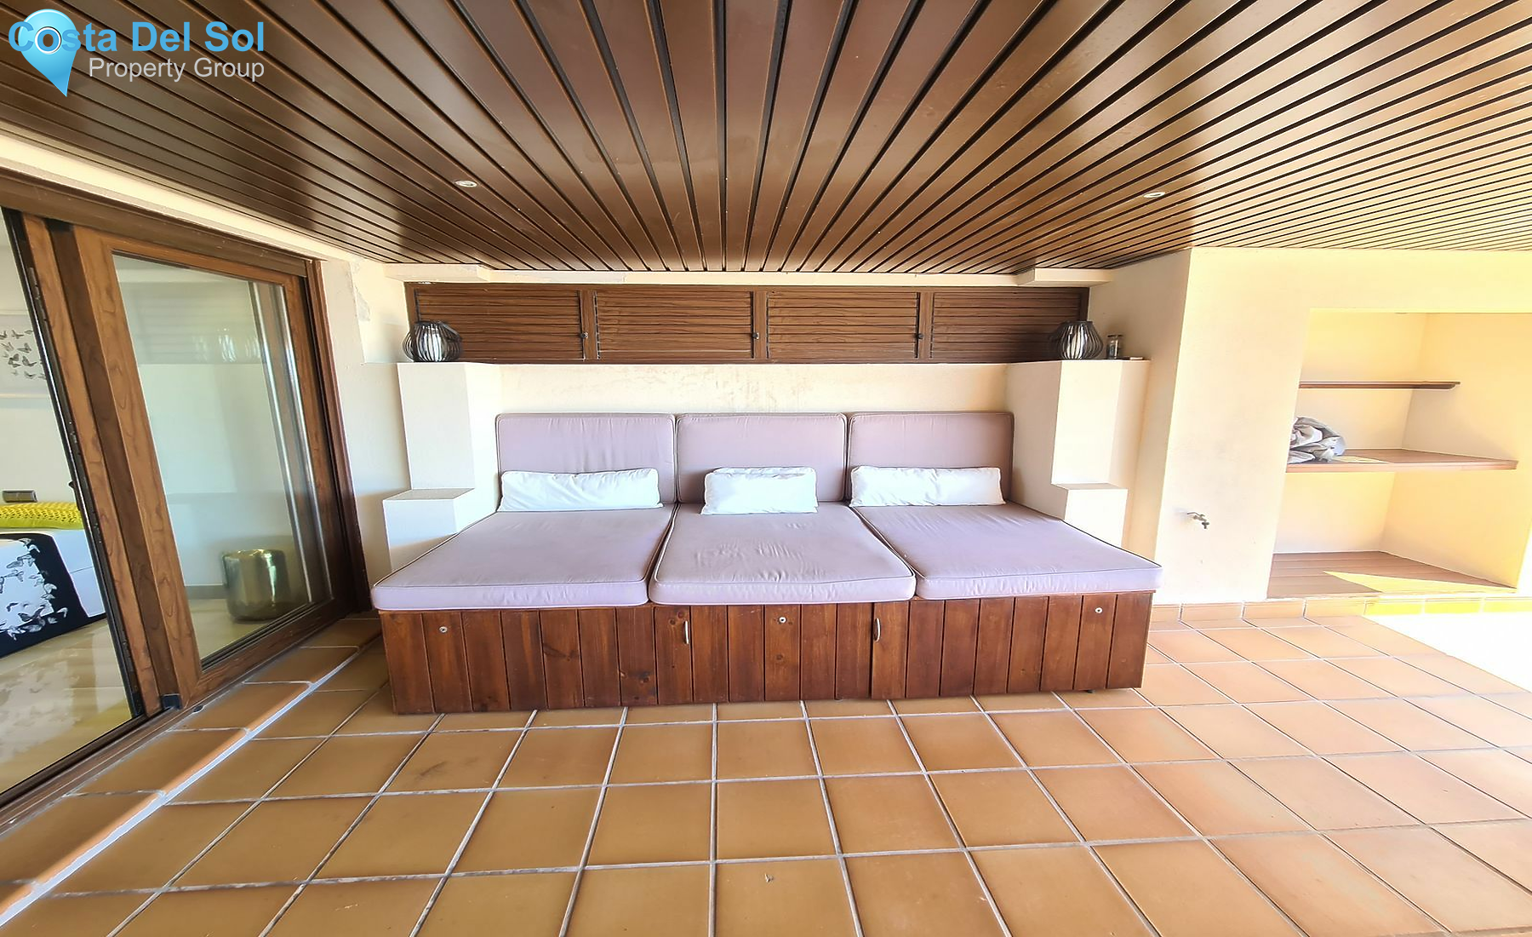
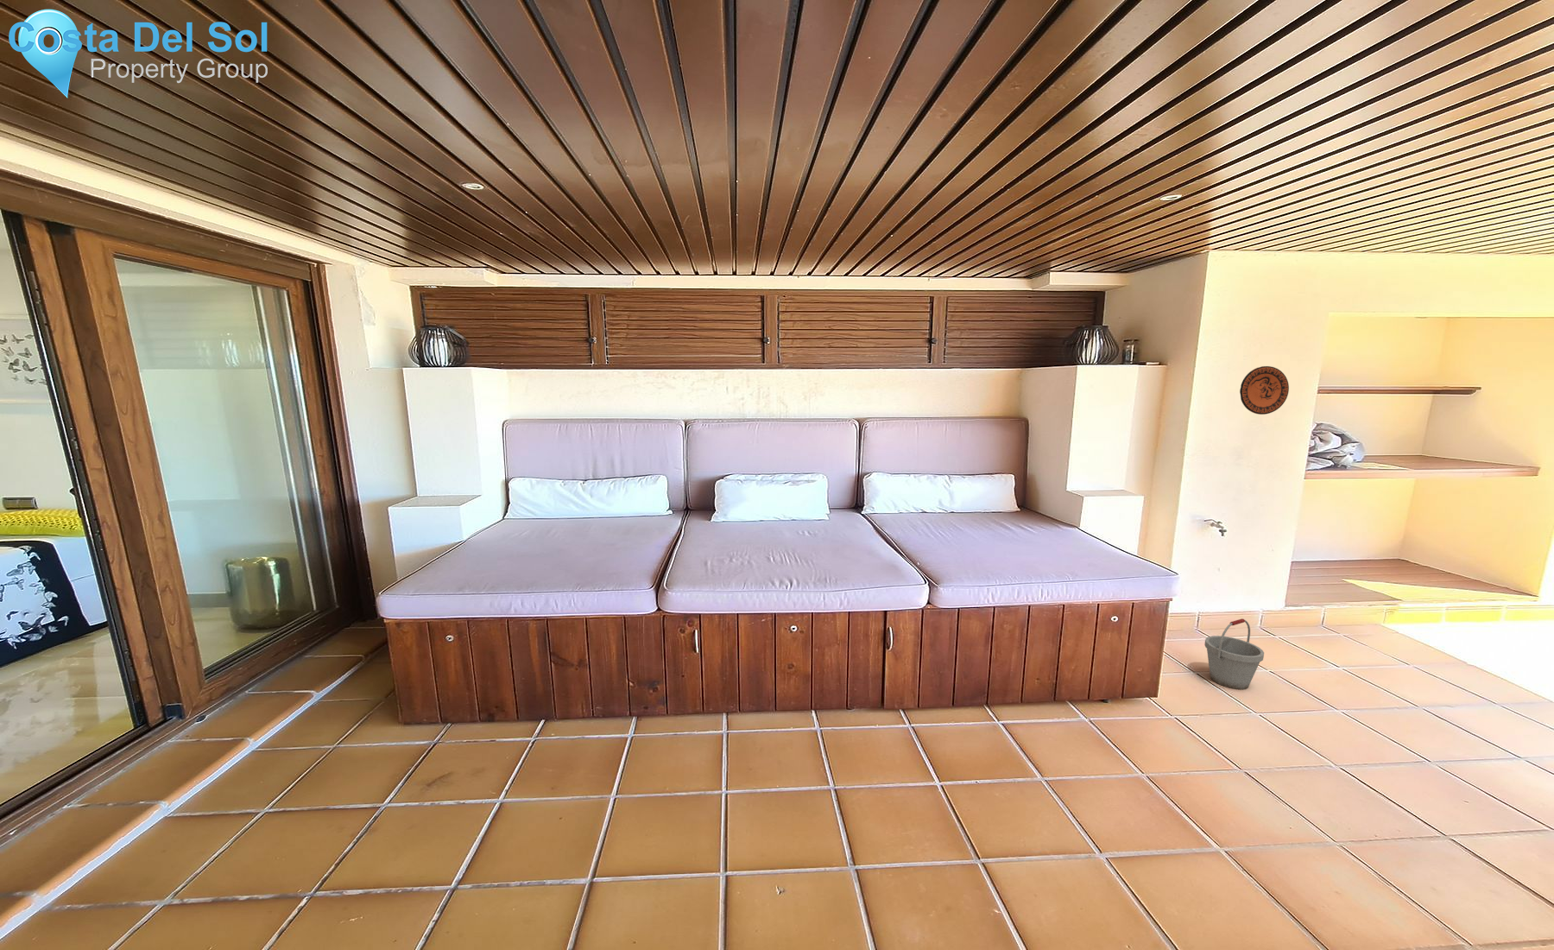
+ decorative plate [1239,365,1290,415]
+ bucket [1204,617,1264,690]
